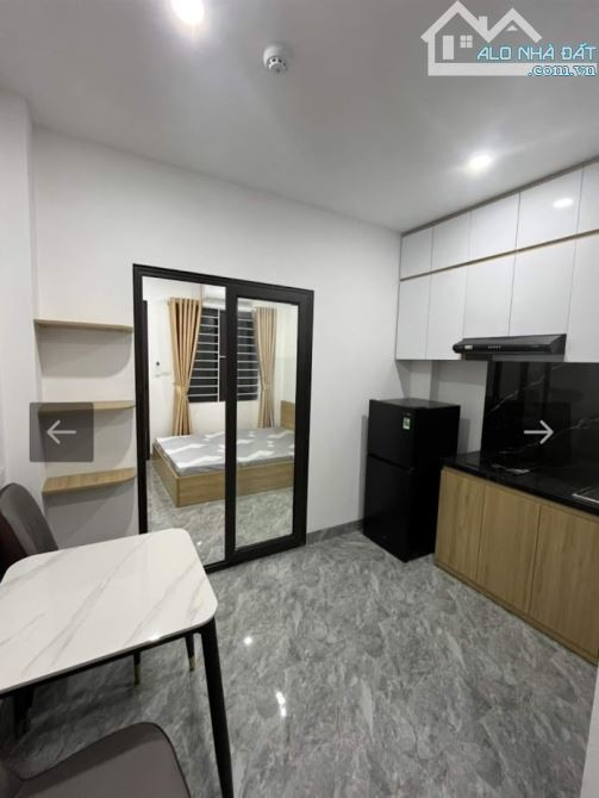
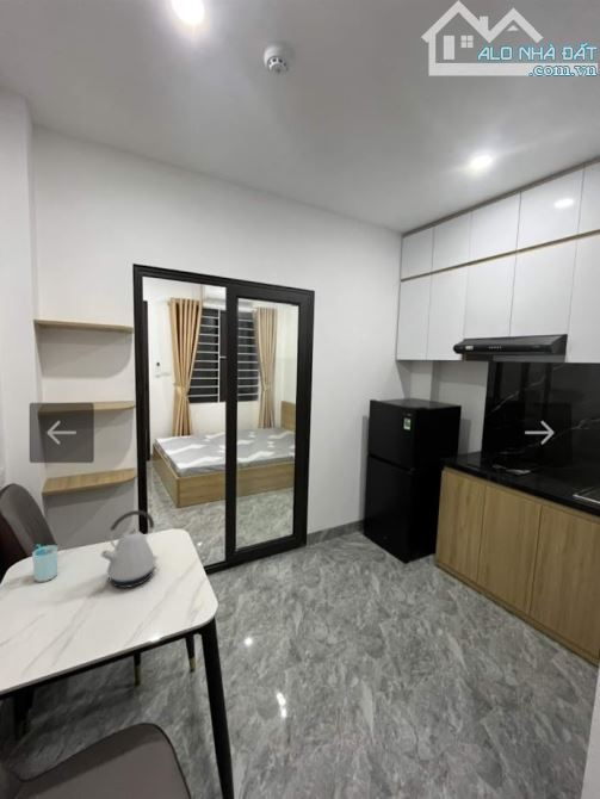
+ kettle [99,509,159,589]
+ cup [31,544,61,583]
